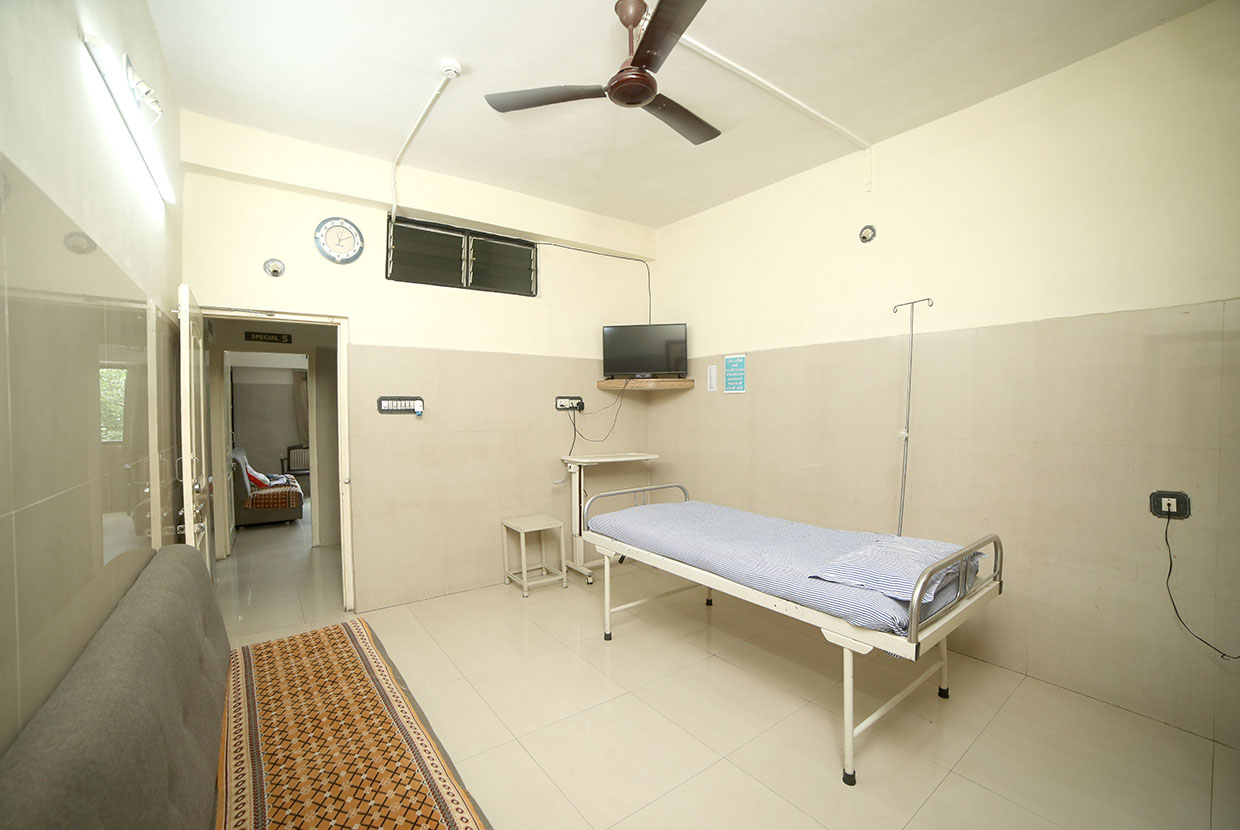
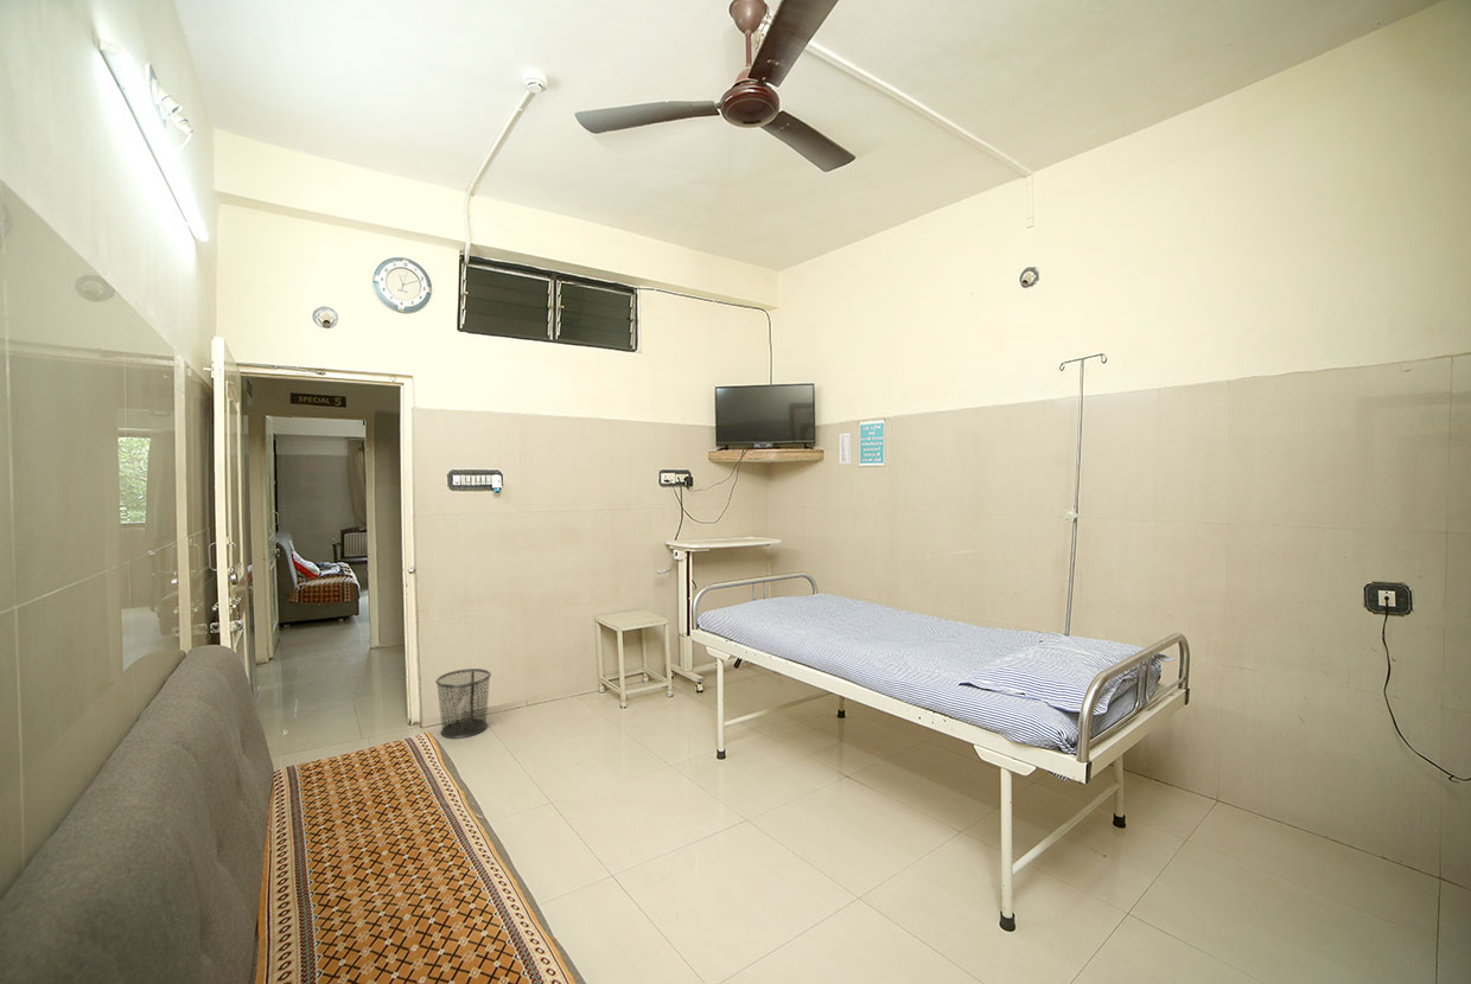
+ waste bin [434,667,492,740]
